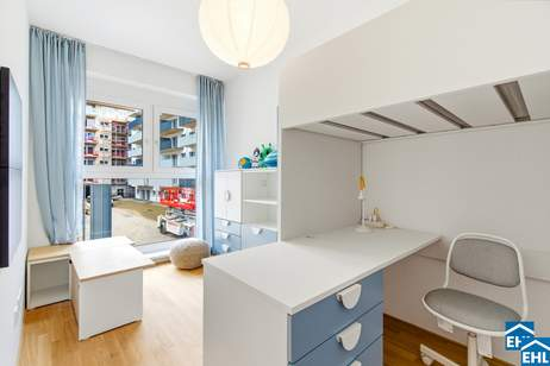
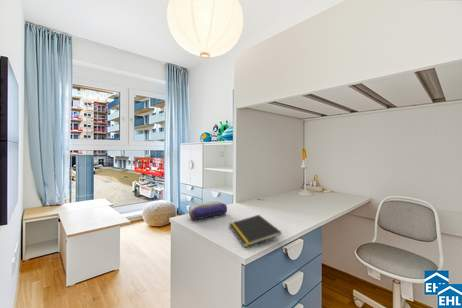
+ pencil case [188,201,228,221]
+ notepad [228,214,282,248]
